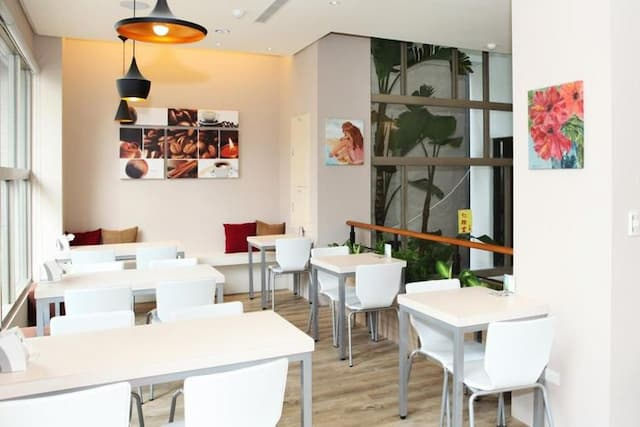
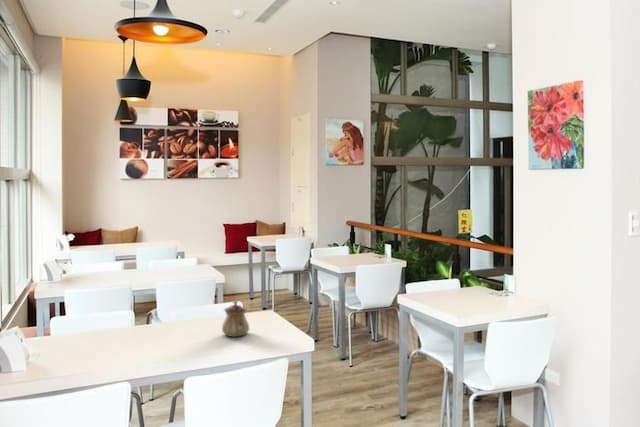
+ teapot [221,300,250,338]
